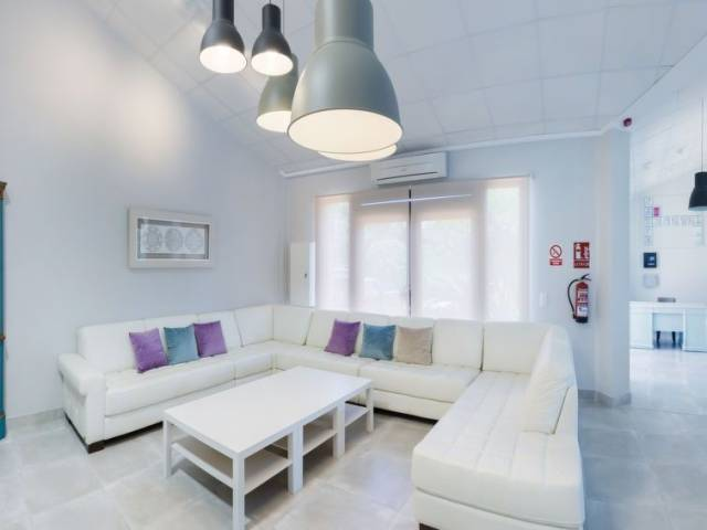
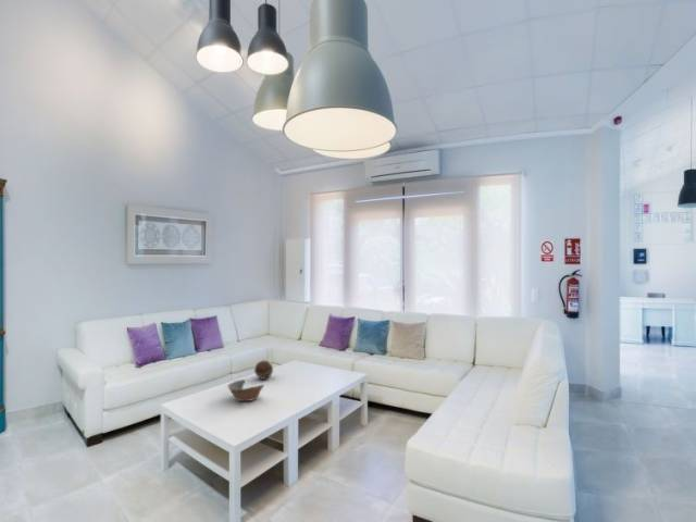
+ decorative ball [253,359,274,381]
+ bowl [227,378,265,402]
